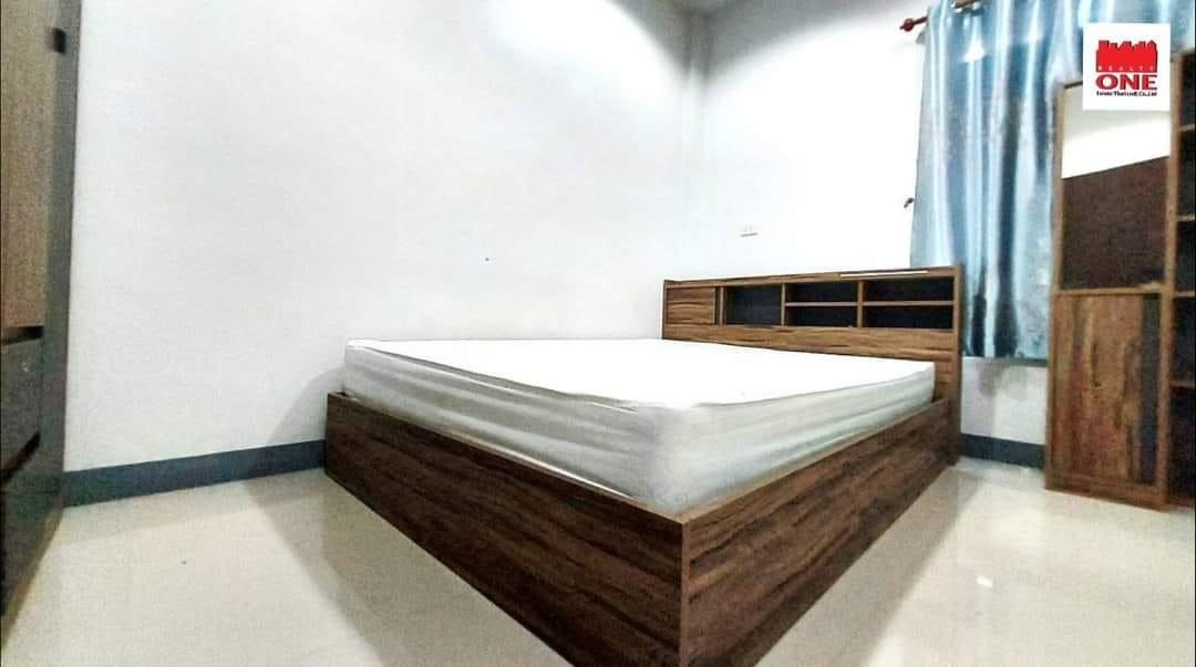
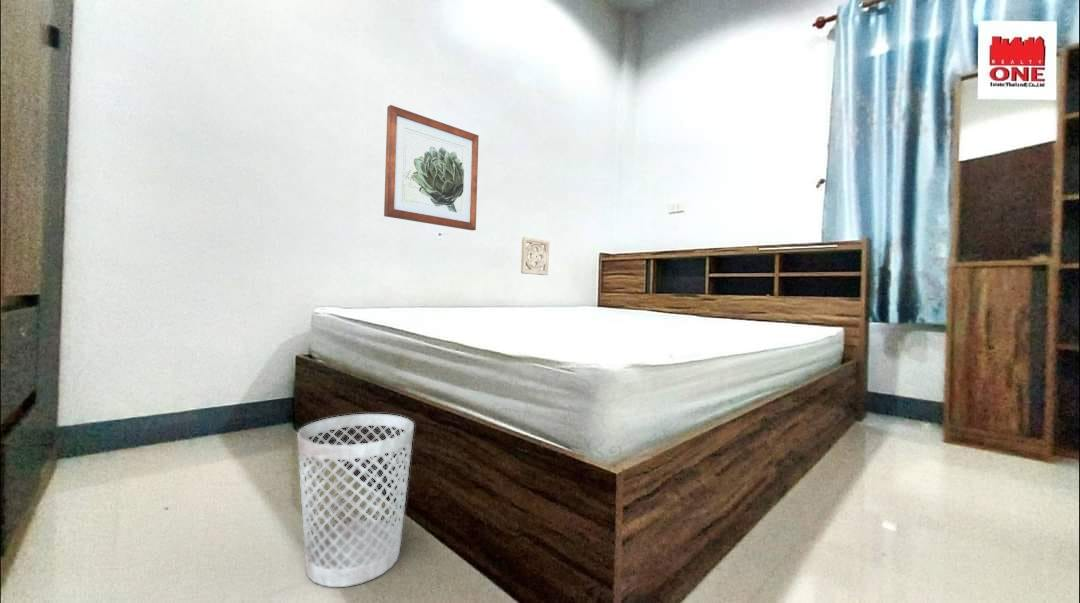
+ wall ornament [520,236,551,276]
+ wastebasket [296,413,415,588]
+ wall art [383,104,480,231]
